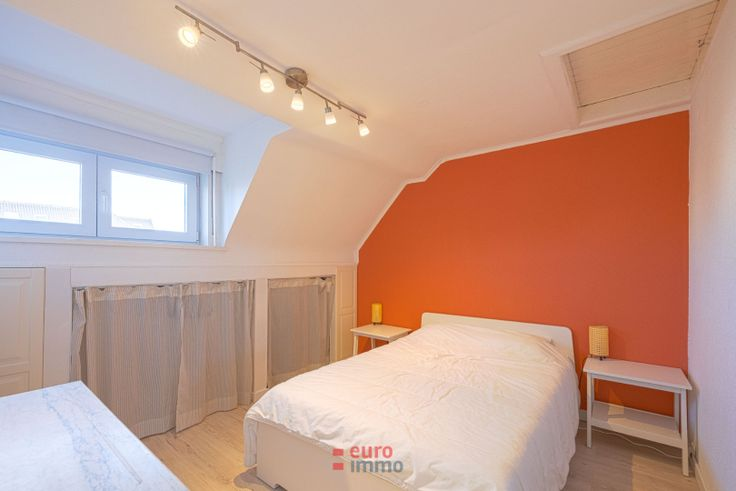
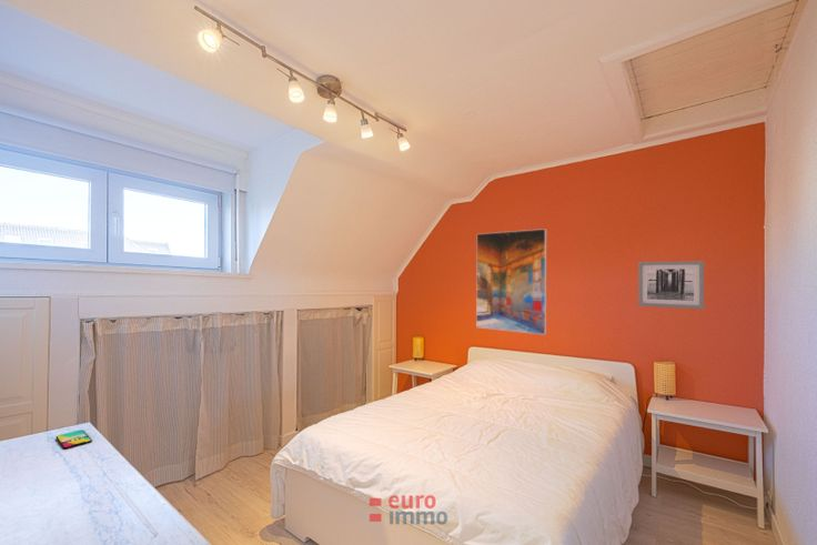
+ wall art [637,260,705,310]
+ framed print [475,228,547,336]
+ smartphone [54,428,93,450]
